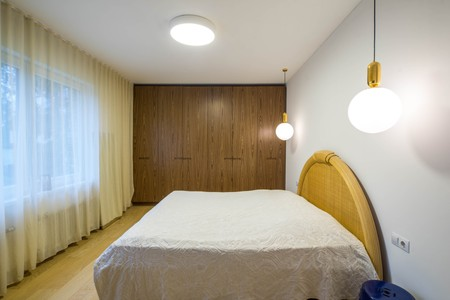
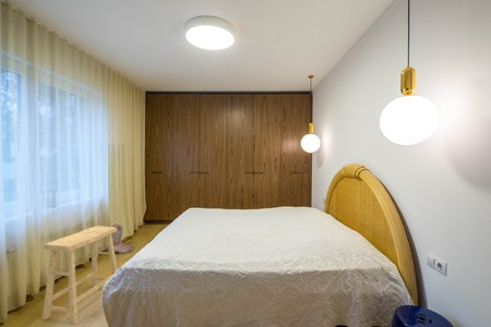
+ boots [106,222,134,255]
+ stool [41,225,119,326]
